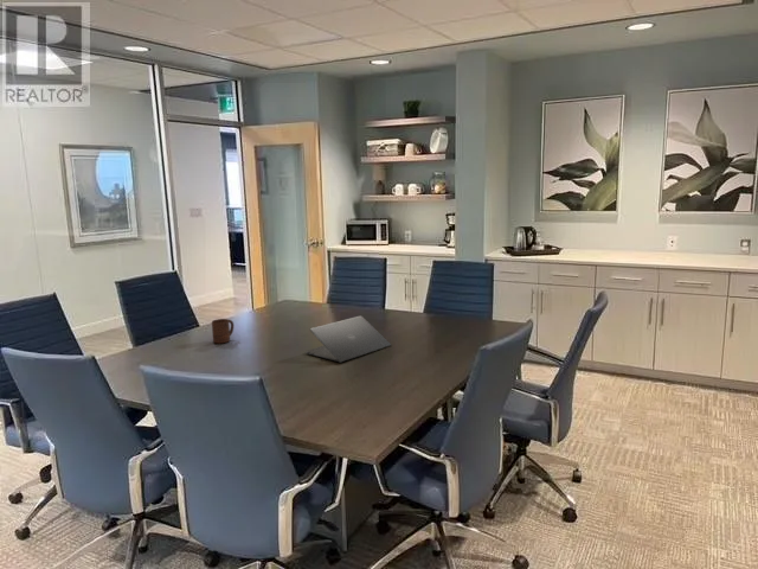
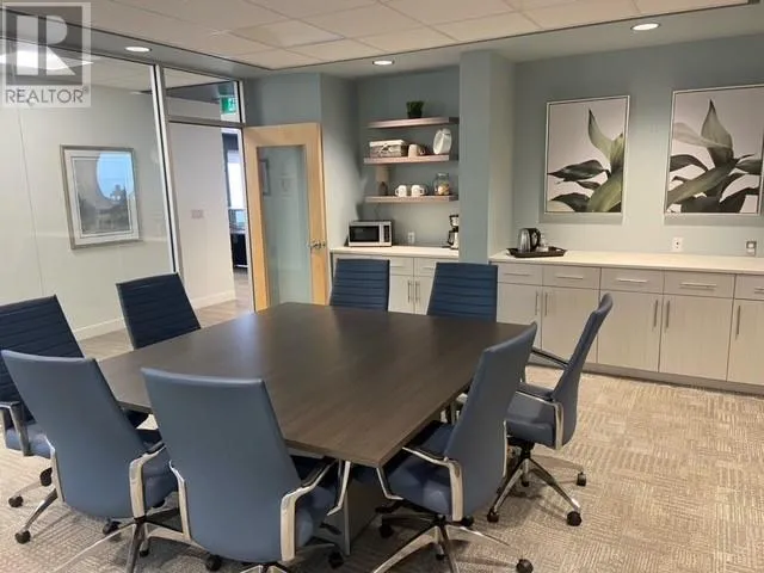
- cup [211,318,235,344]
- laptop [304,314,392,364]
